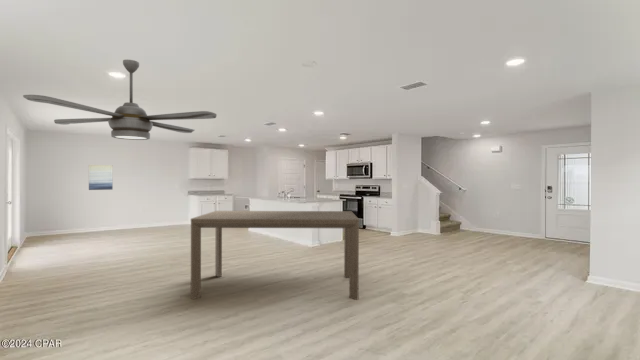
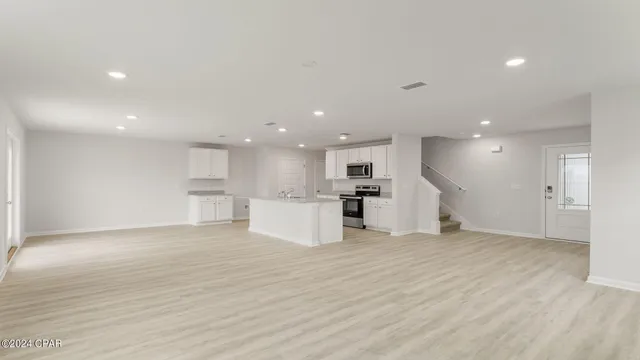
- wall art [88,164,114,191]
- ceiling fan [22,59,218,141]
- dining table [190,210,360,301]
